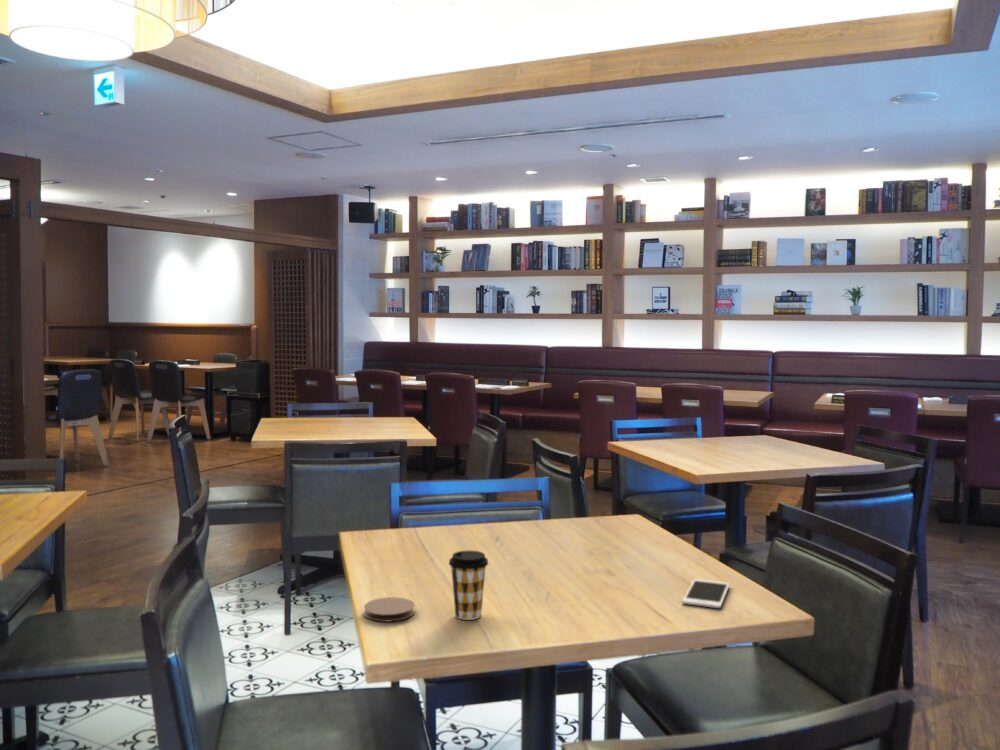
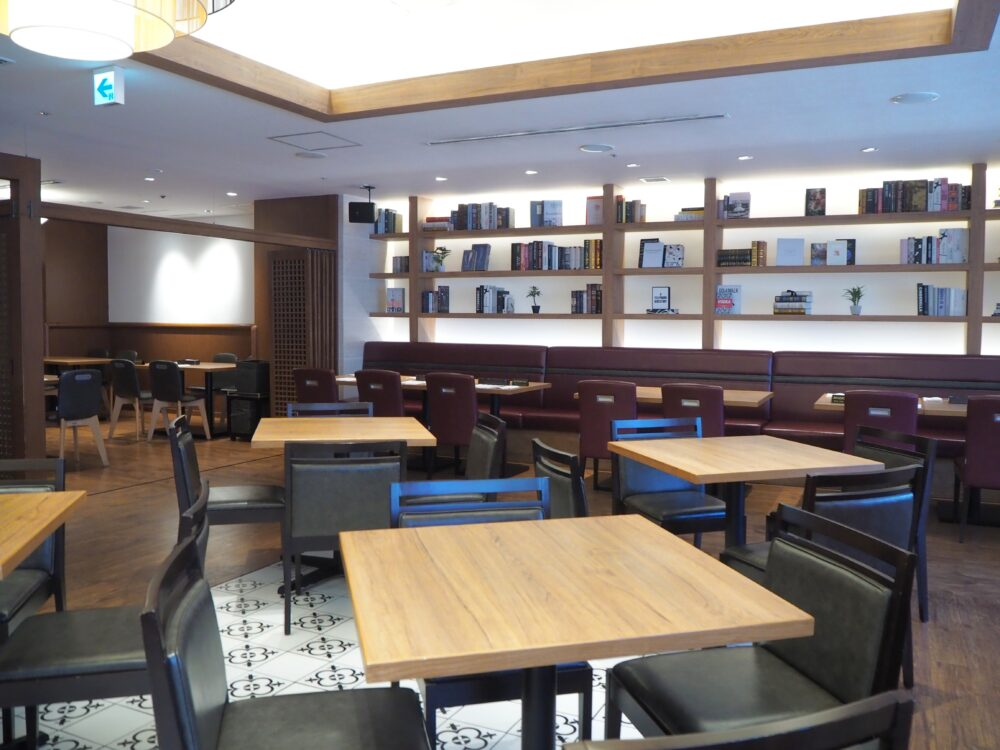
- coffee cup [448,550,489,621]
- cell phone [681,578,730,609]
- coaster [363,596,416,622]
